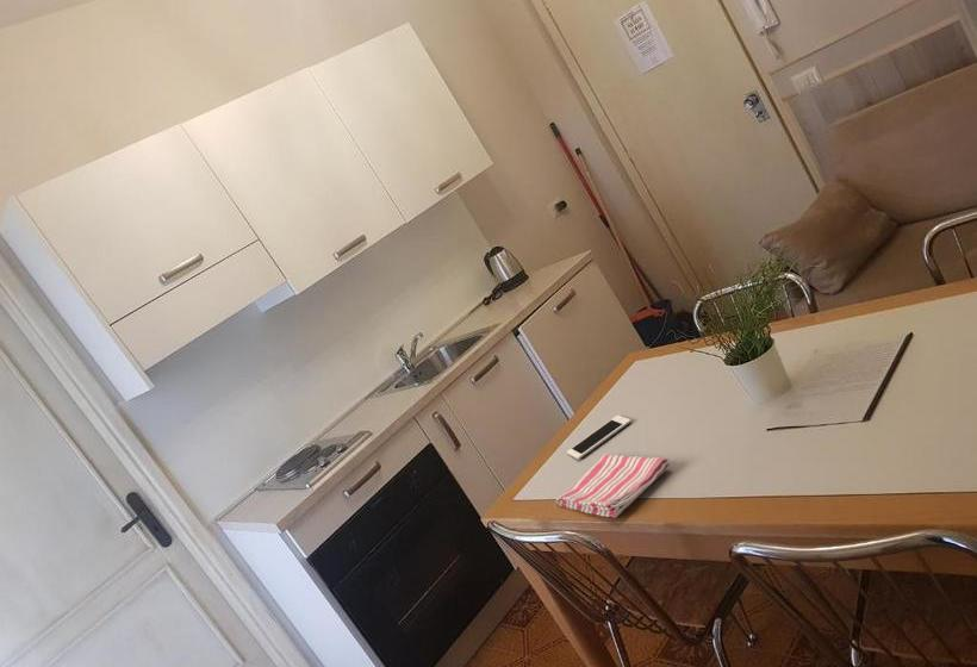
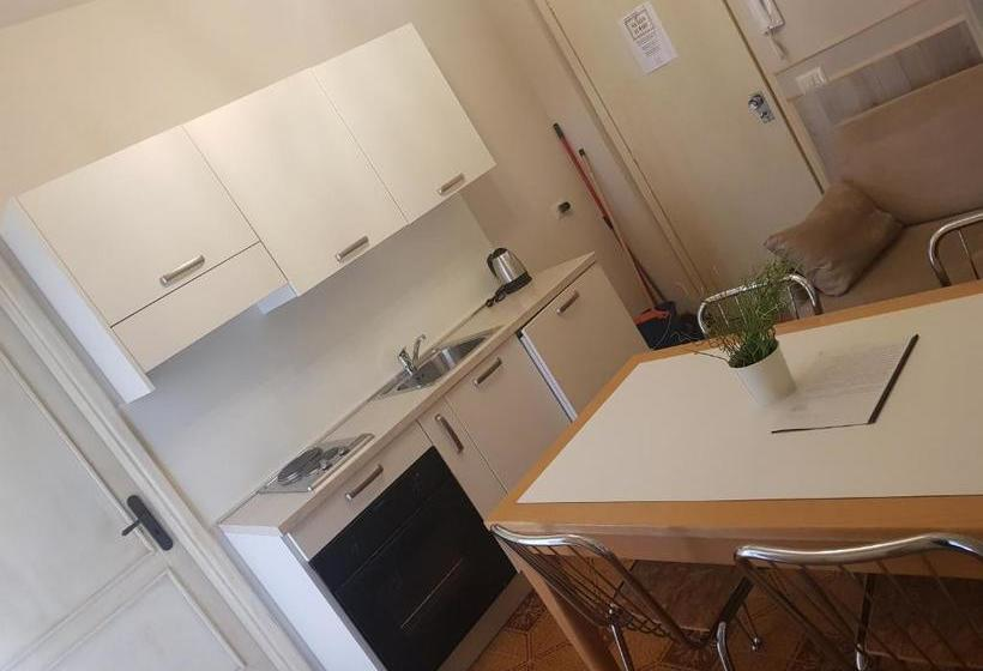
- cell phone [566,414,633,461]
- dish towel [554,453,671,519]
